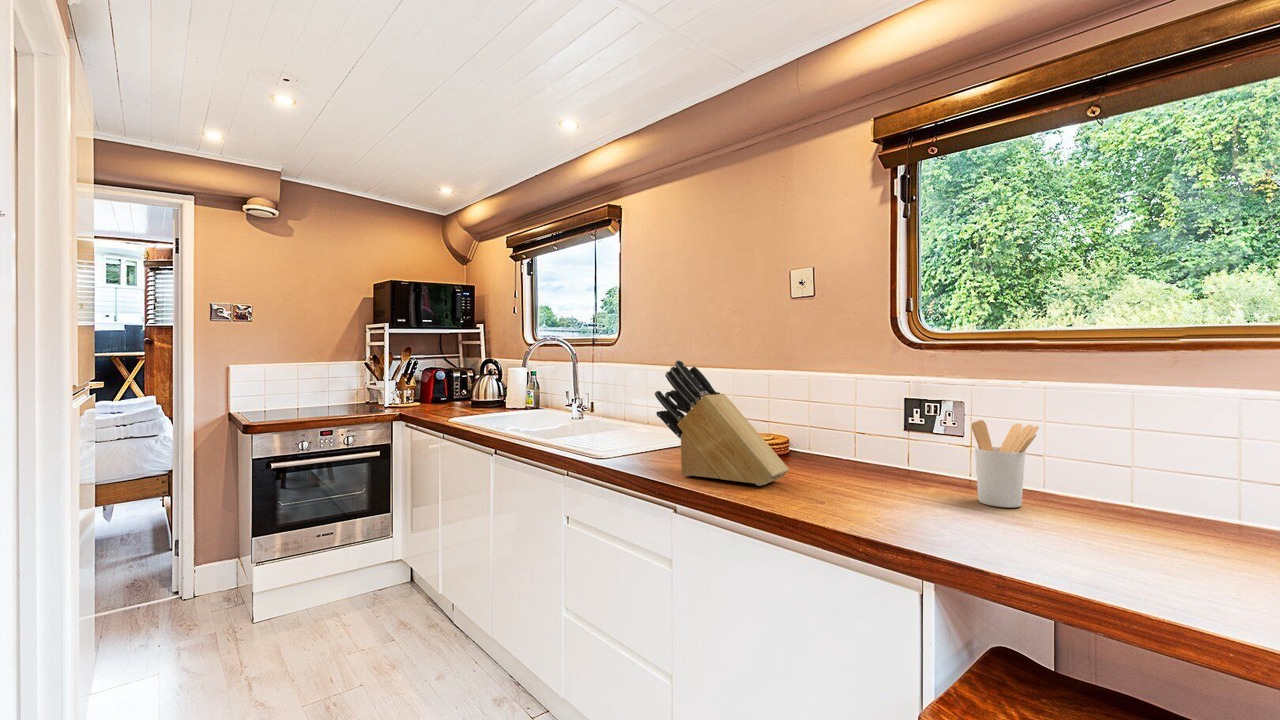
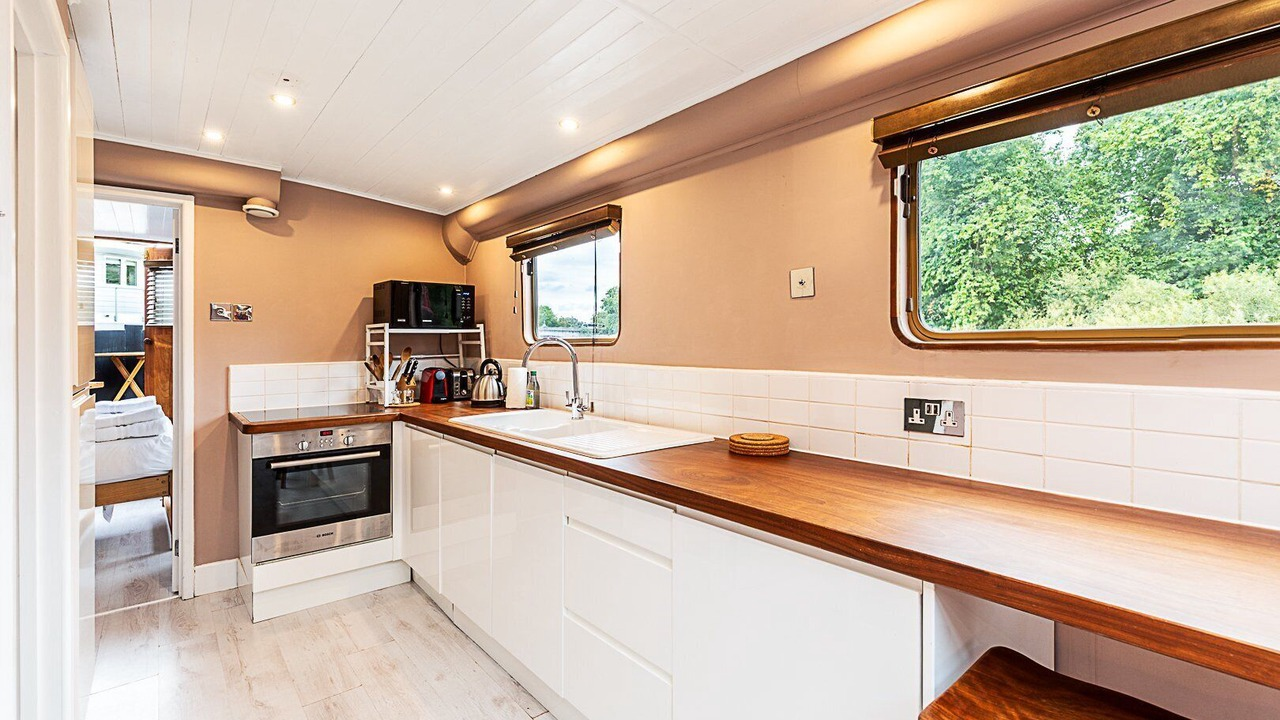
- utensil holder [970,419,1040,508]
- knife block [654,359,790,487]
